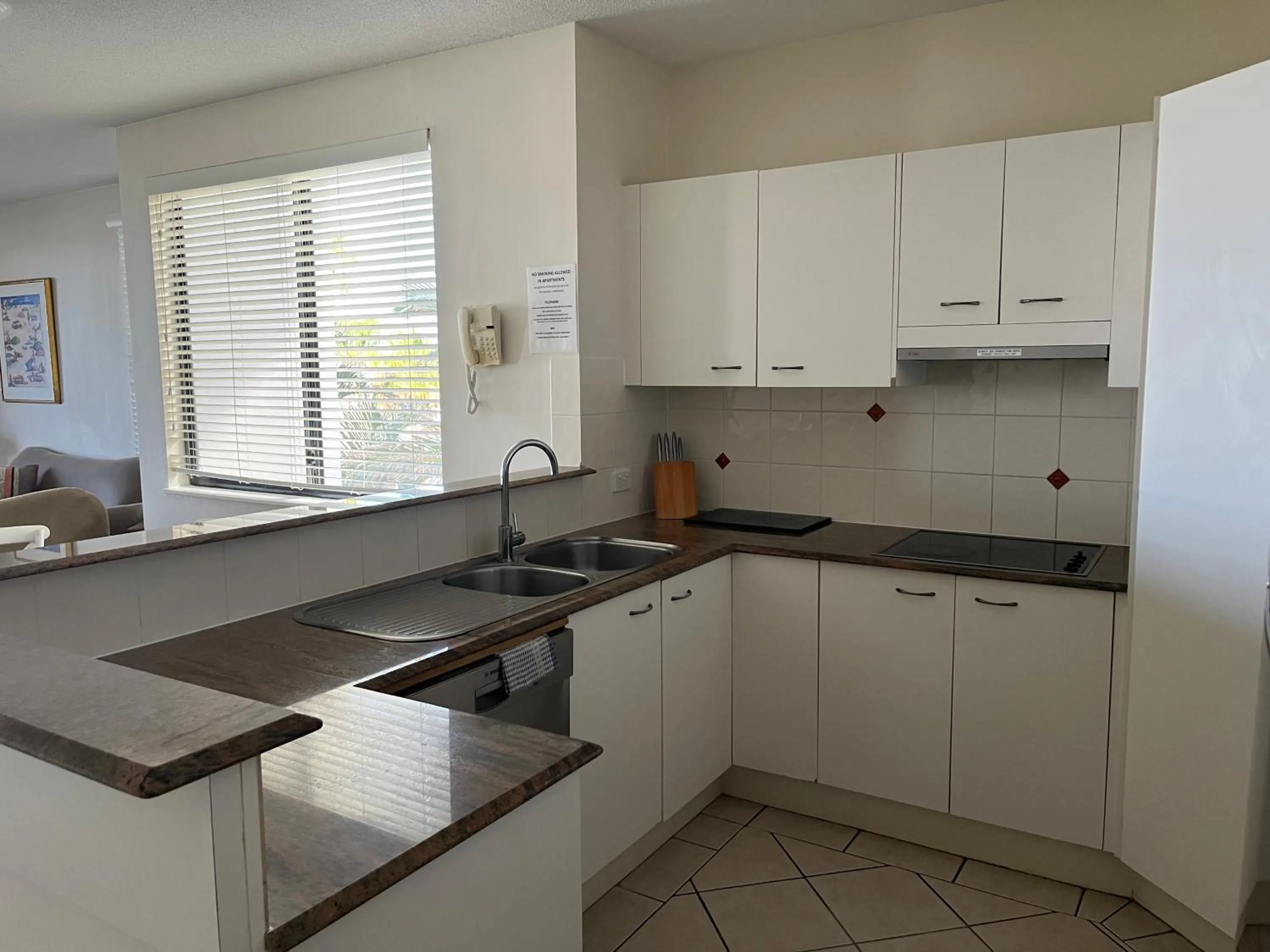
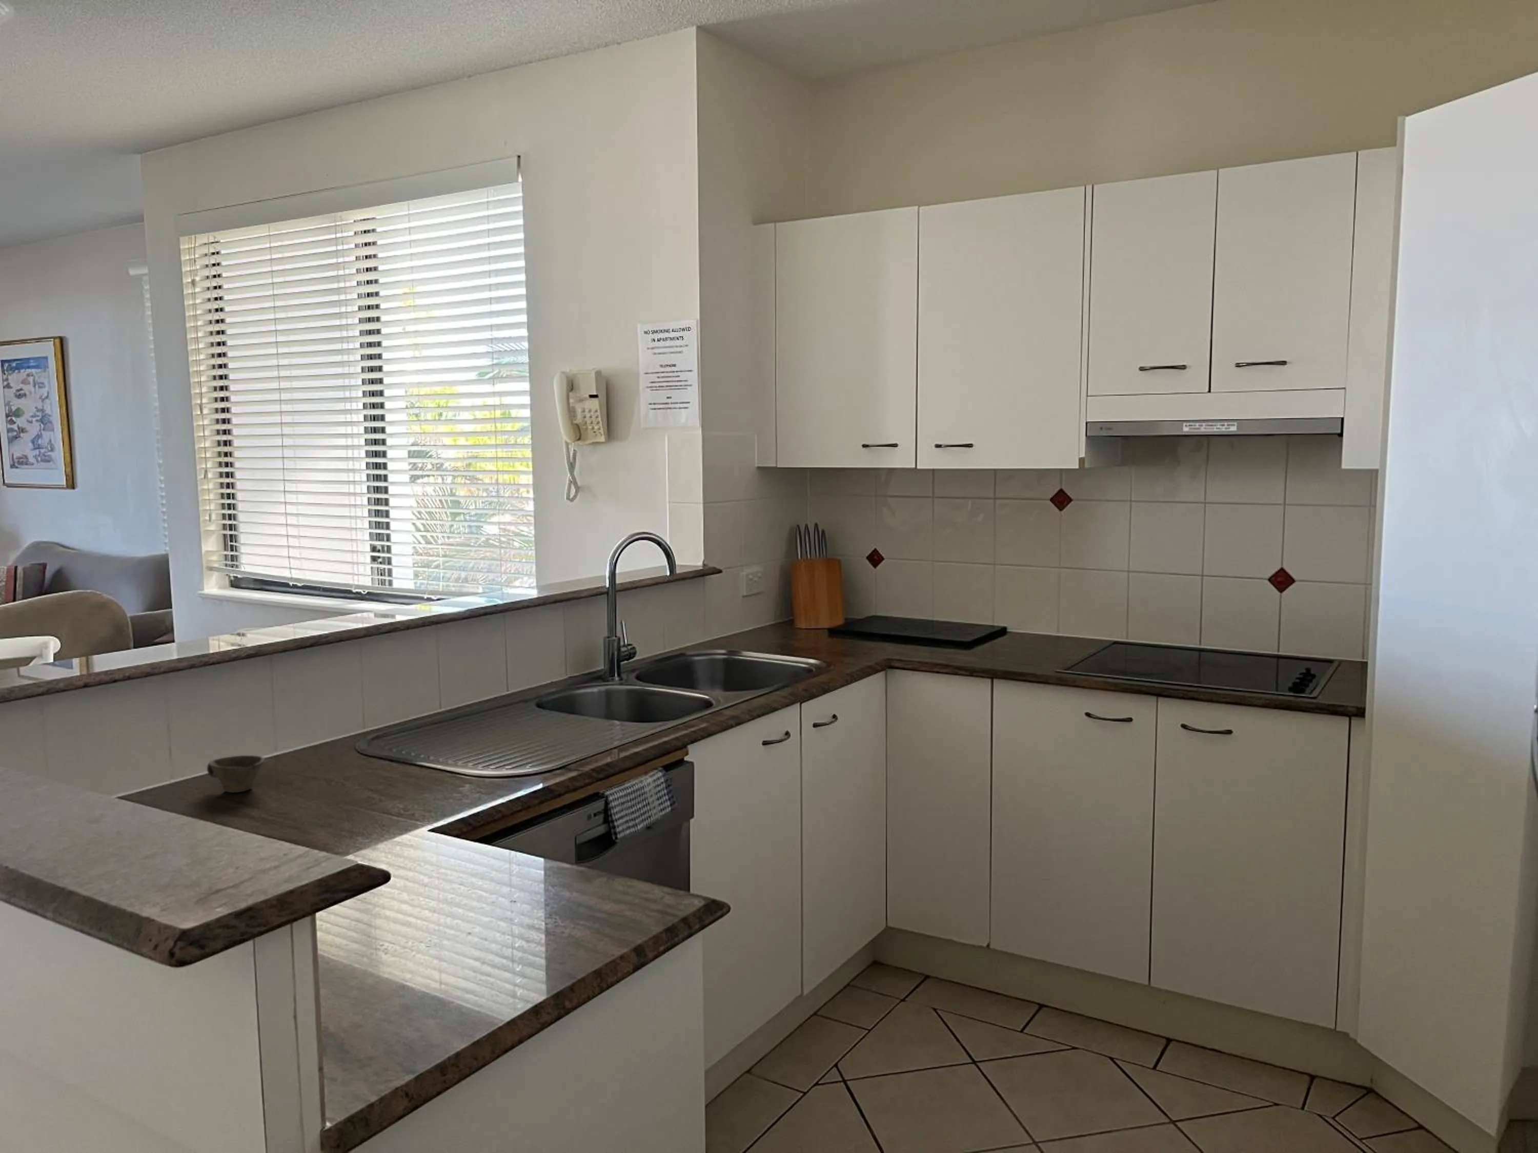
+ cup [207,755,265,793]
